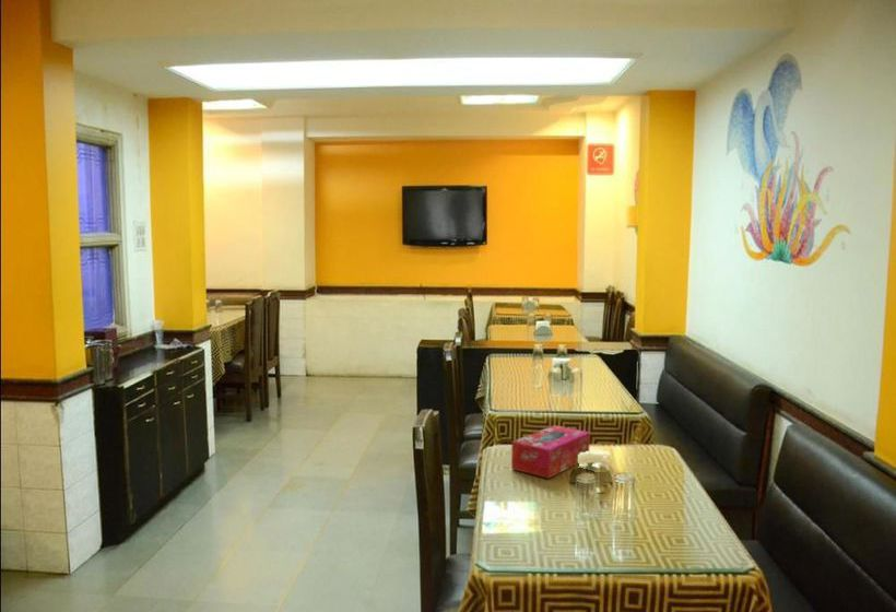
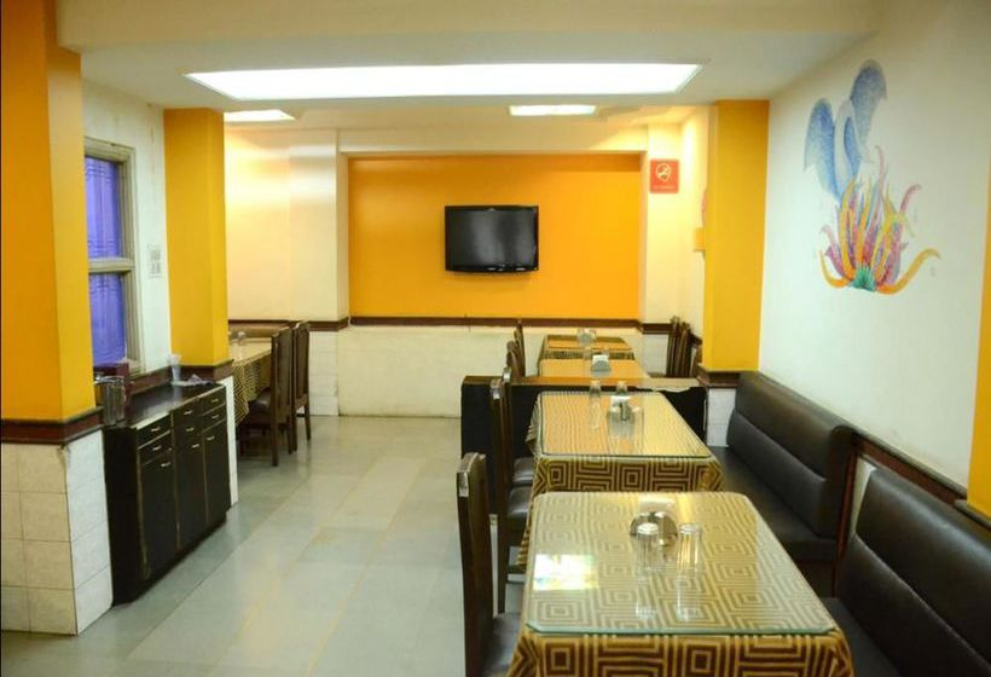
- tissue box [510,424,591,480]
